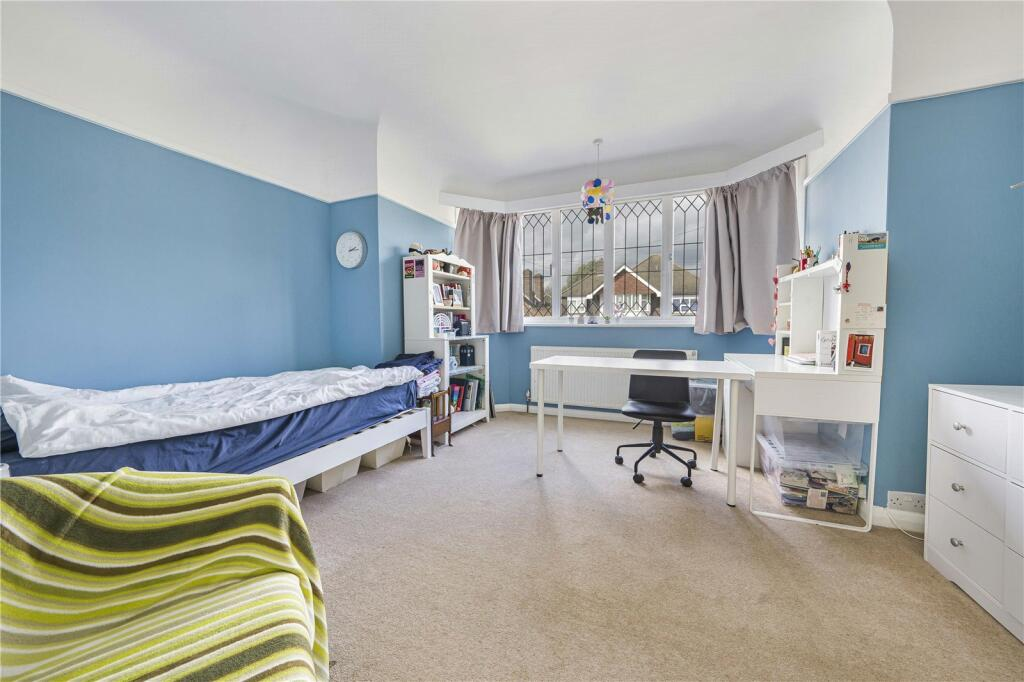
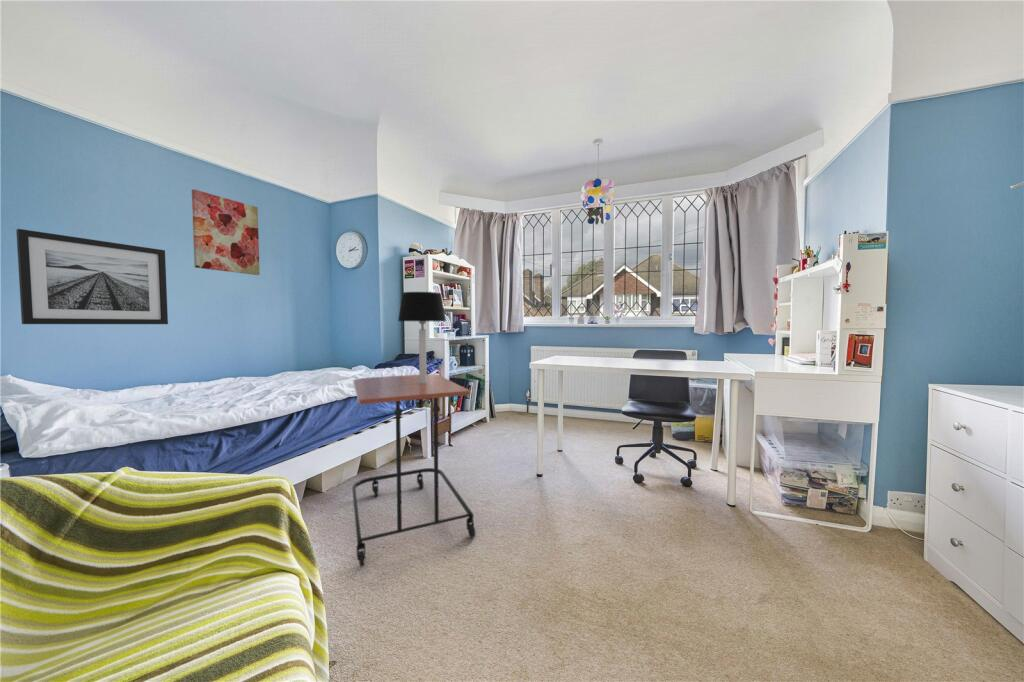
+ wall art [15,228,169,325]
+ side table [351,373,476,568]
+ wall art [191,188,261,276]
+ table lamp [397,291,447,383]
